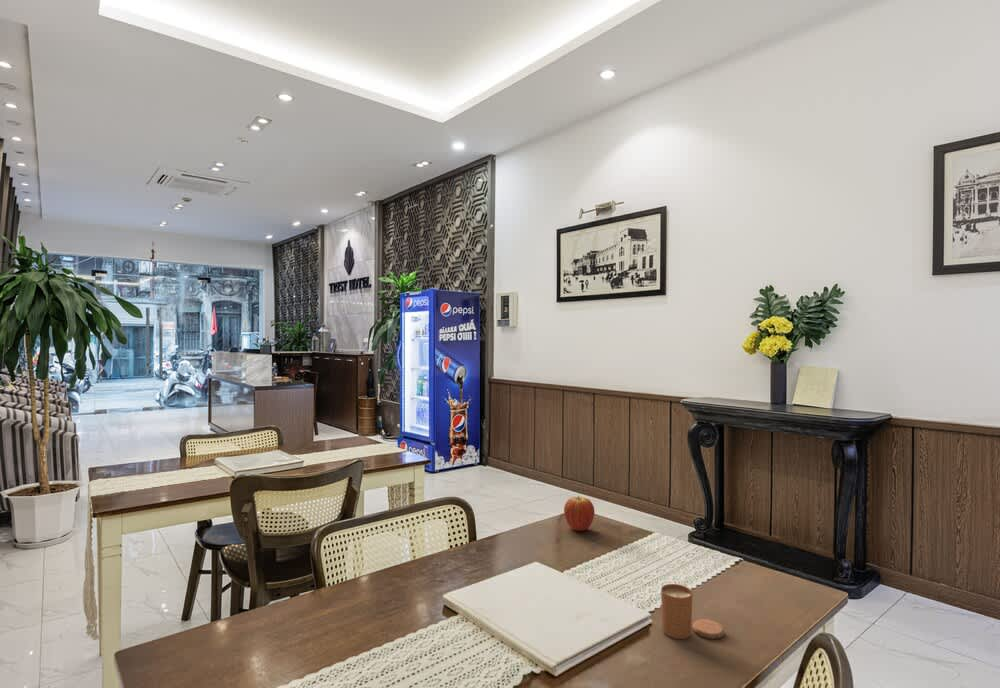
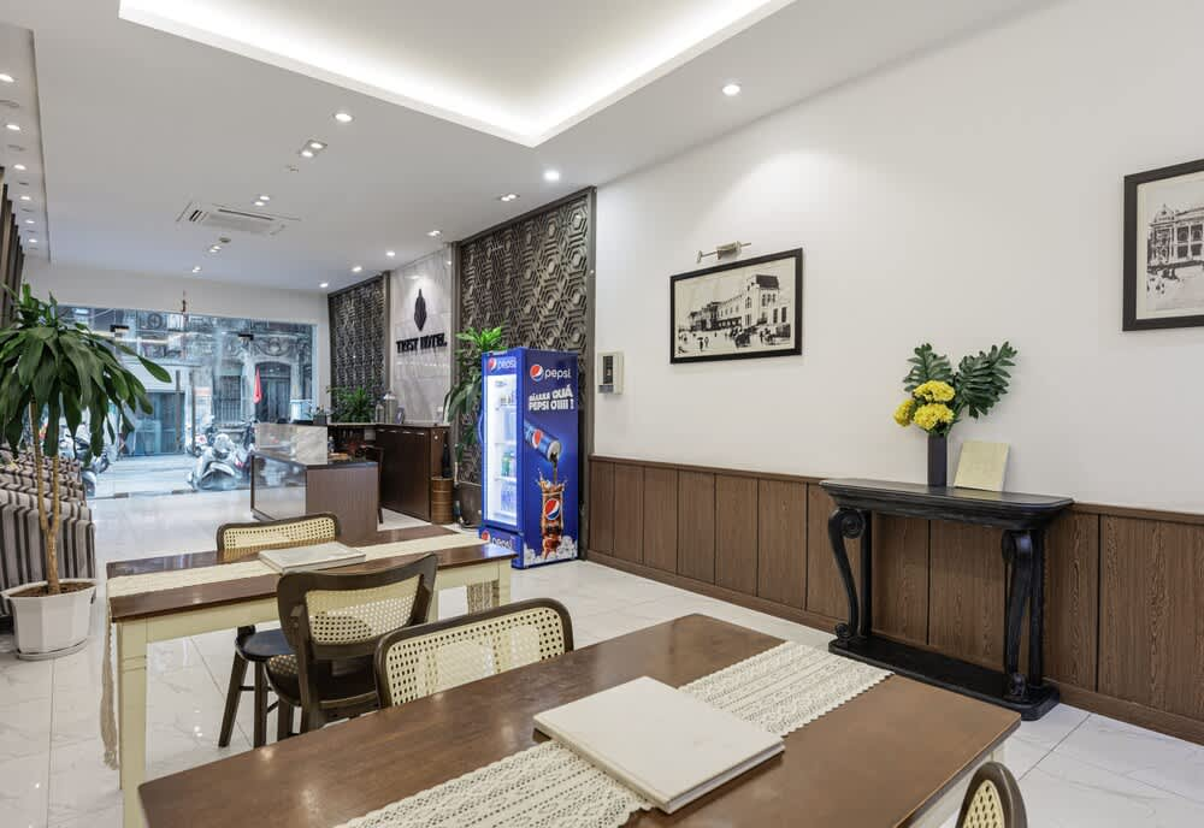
- fruit [563,495,596,532]
- candle [660,583,725,640]
